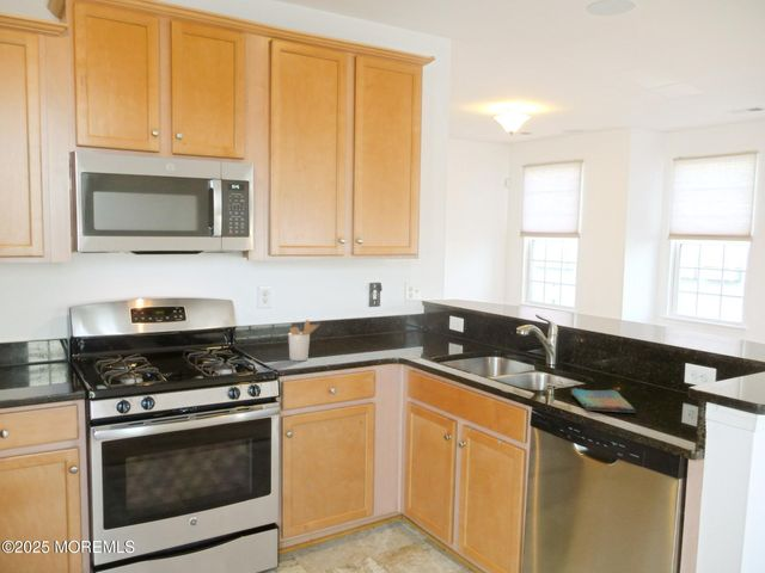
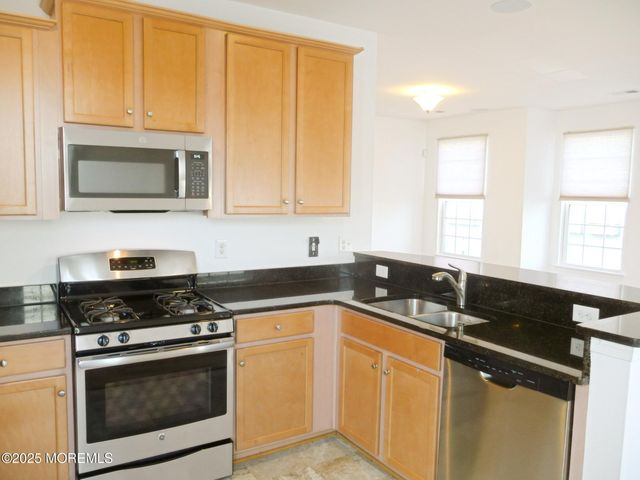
- utensil holder [287,319,320,362]
- dish towel [570,387,637,414]
